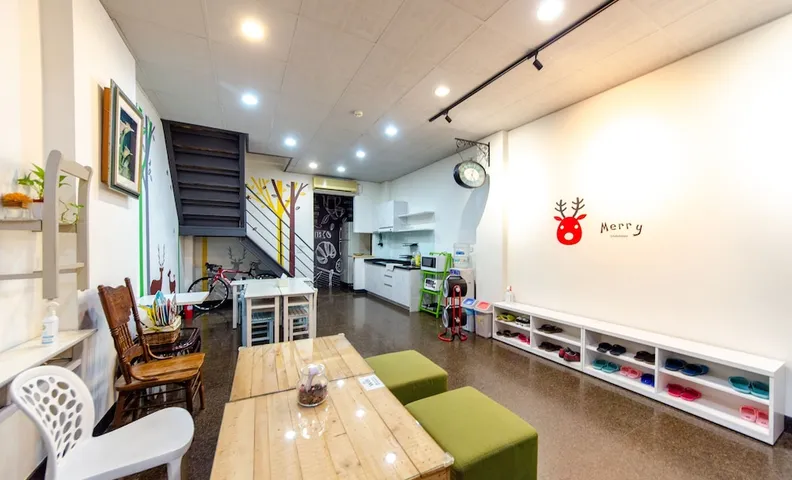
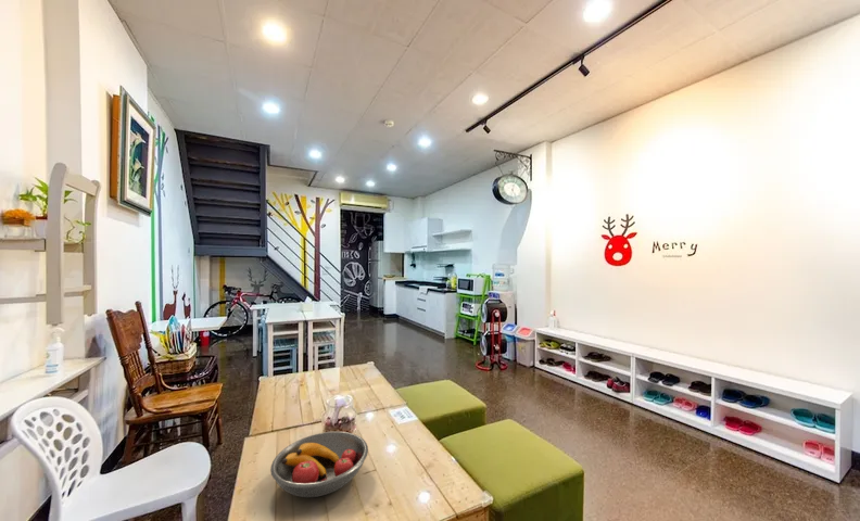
+ fruit bowl [269,431,369,498]
